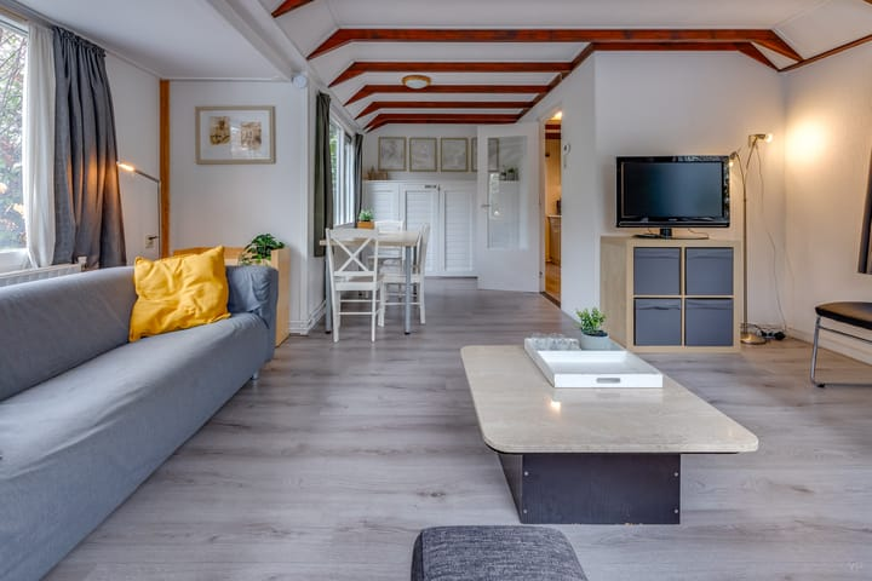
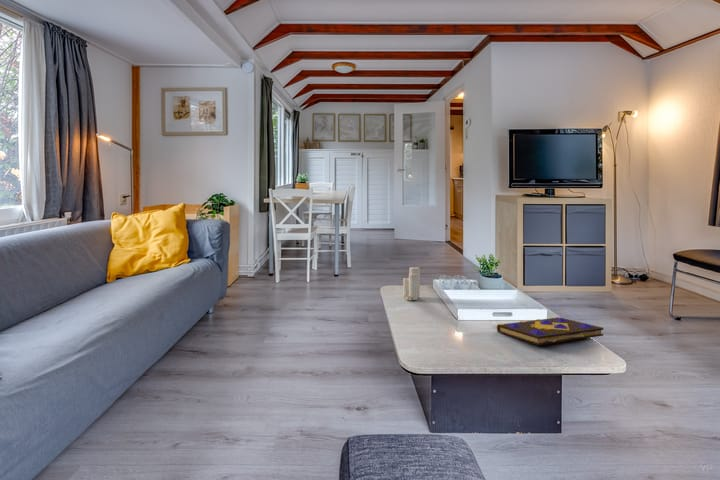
+ book [496,316,605,346]
+ candle [402,263,421,301]
